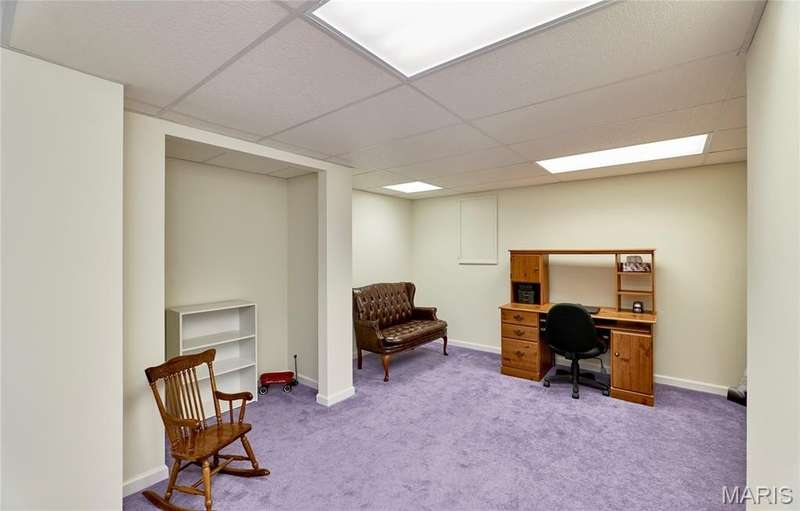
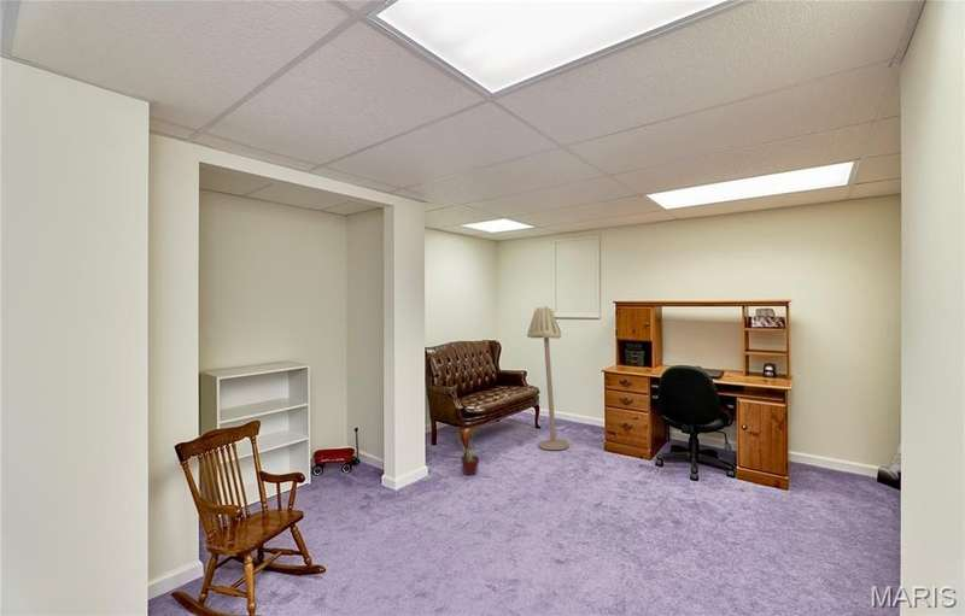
+ potted plant [454,432,484,476]
+ floor lamp [526,305,571,451]
